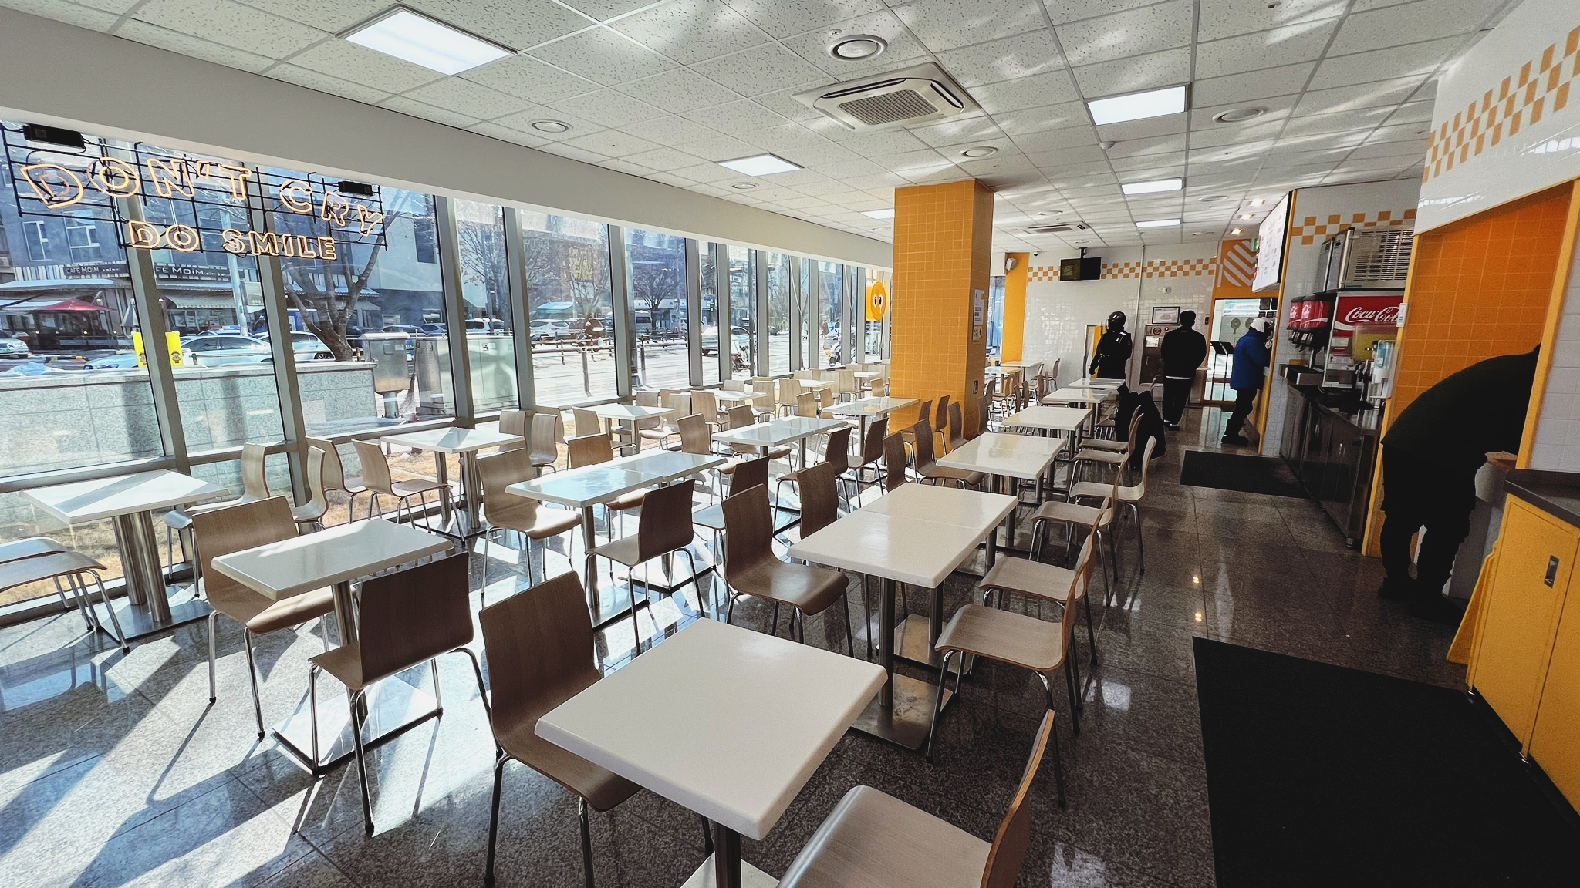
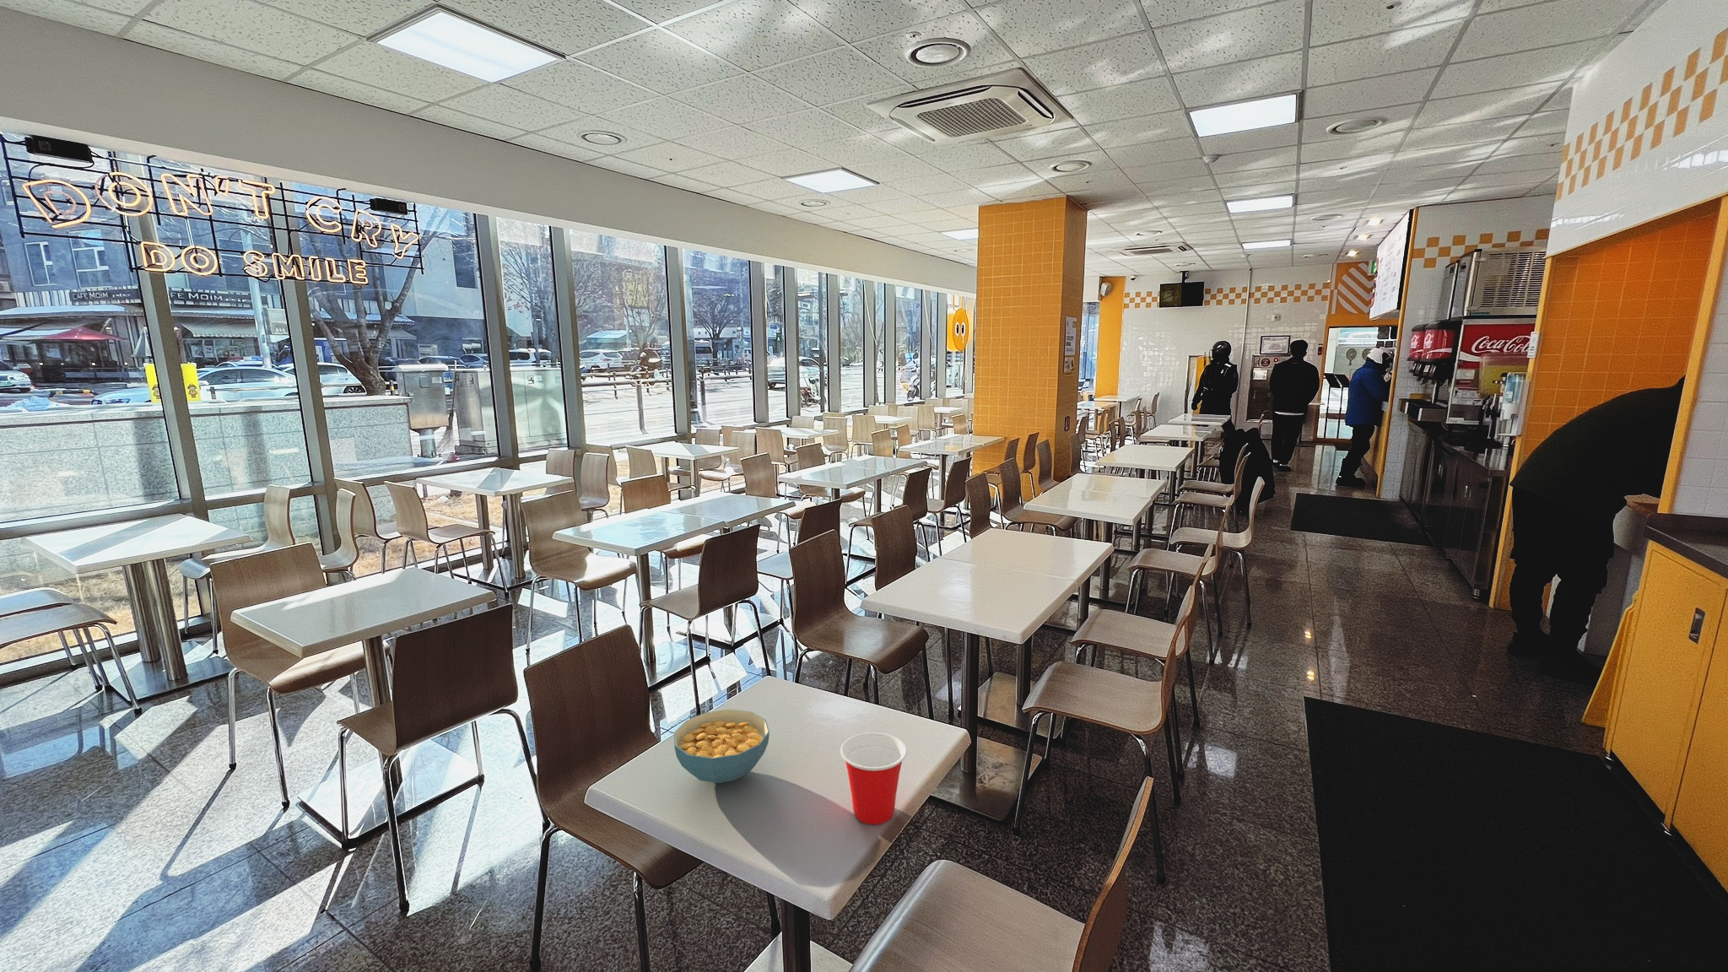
+ cereal bowl [673,707,770,783]
+ cup [839,731,908,825]
